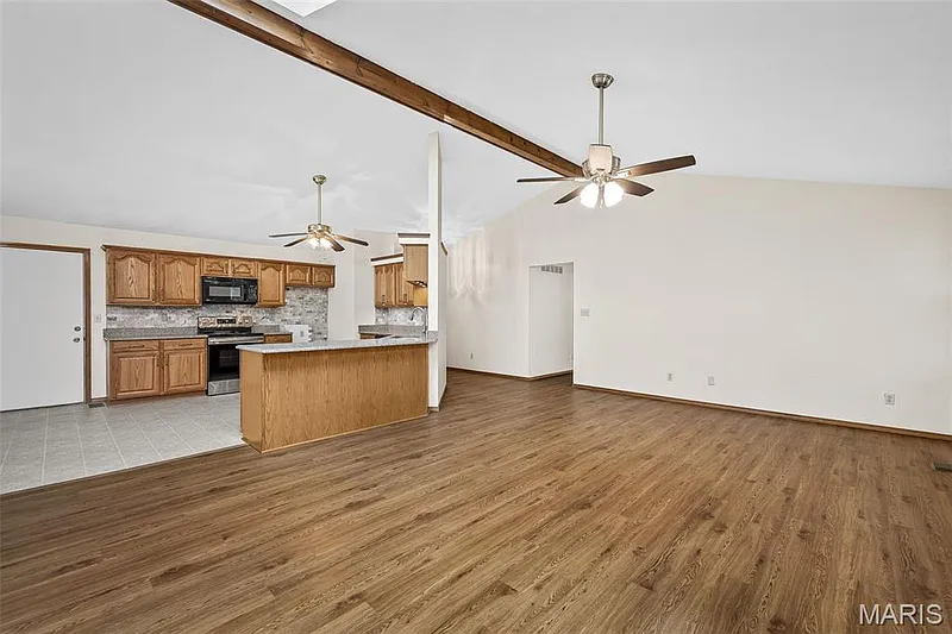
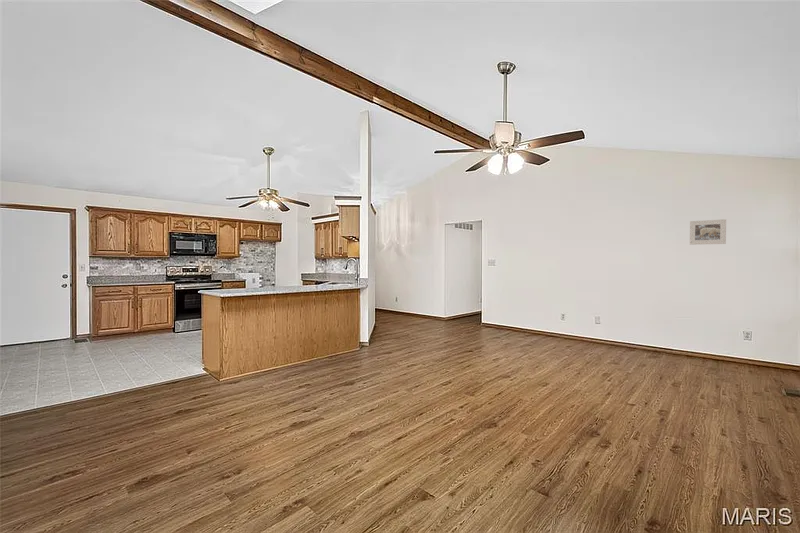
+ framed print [689,218,727,246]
